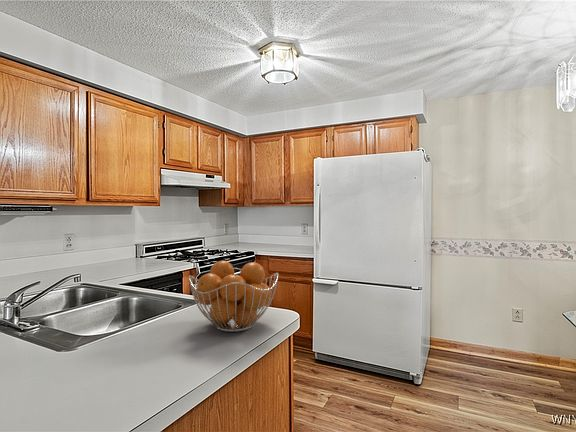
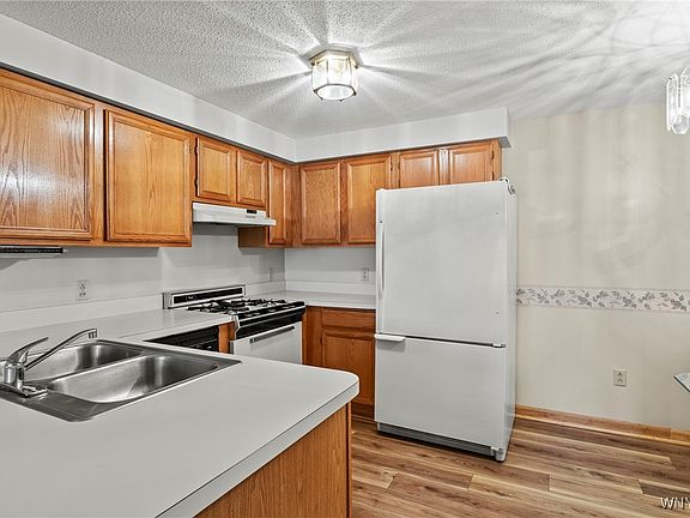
- fruit basket [188,260,279,333]
